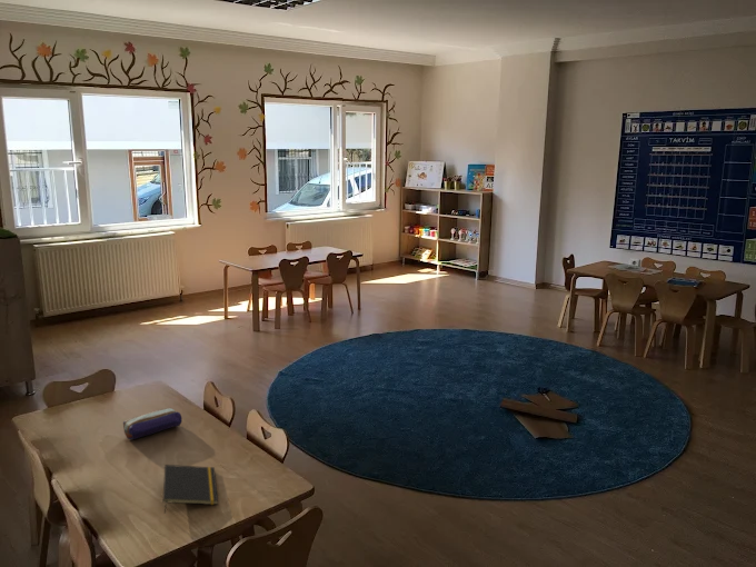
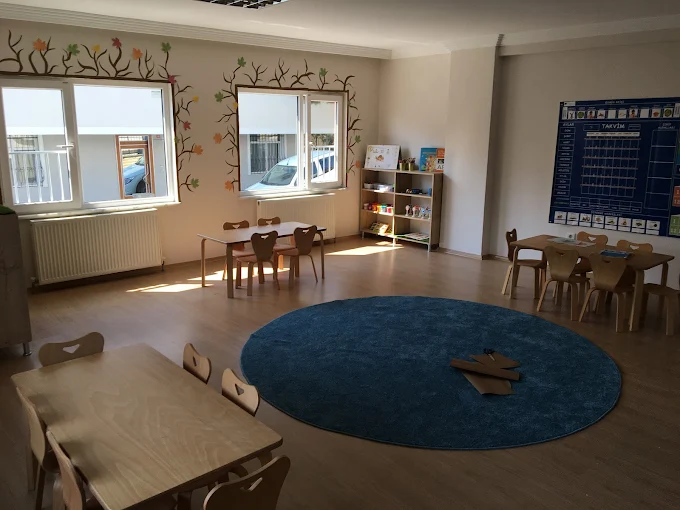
- notepad [162,464,219,515]
- pencil case [122,407,182,440]
